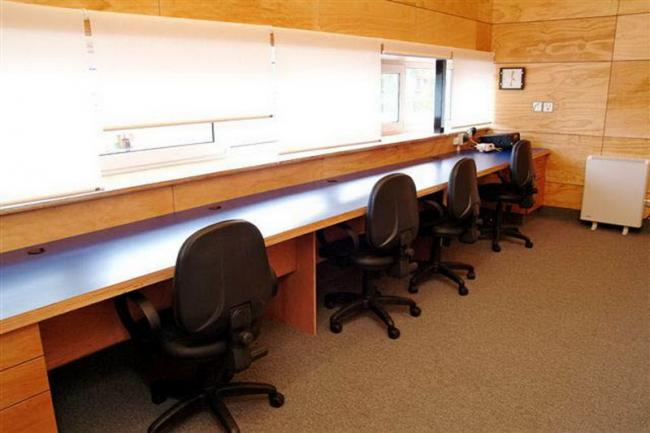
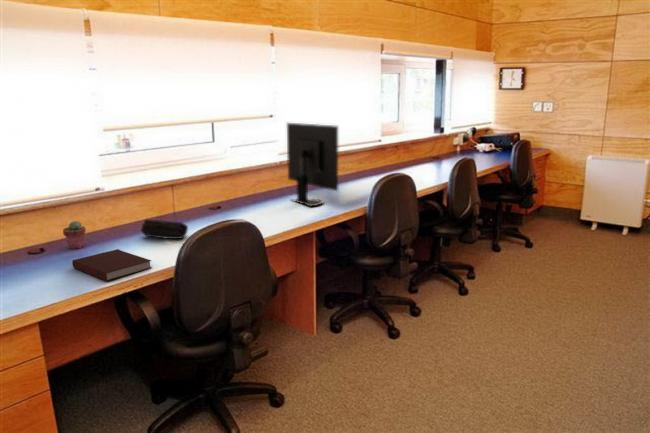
+ notebook [71,248,153,282]
+ potted succulent [62,220,87,250]
+ pencil case [140,218,189,240]
+ monitor [286,122,339,208]
